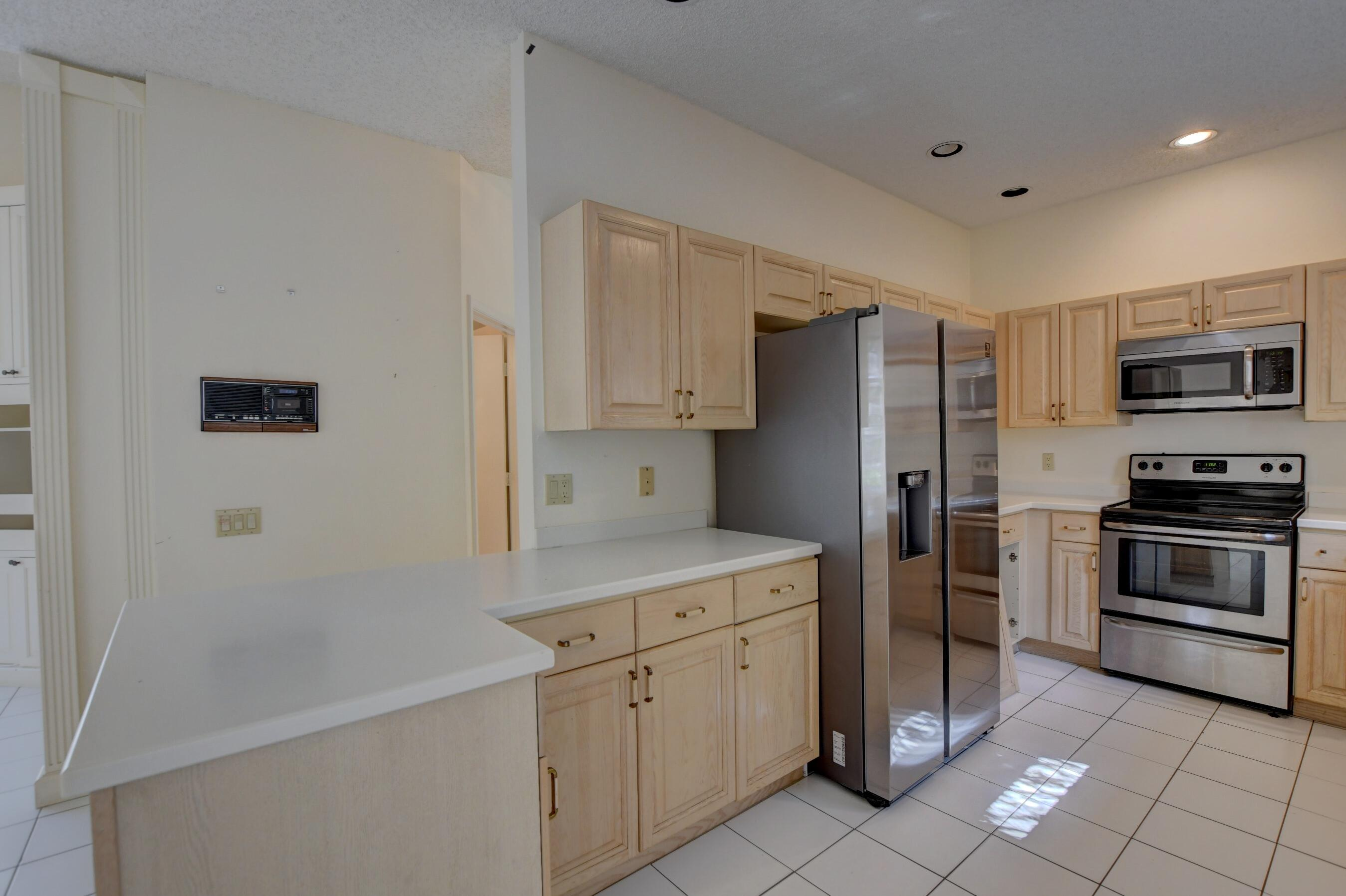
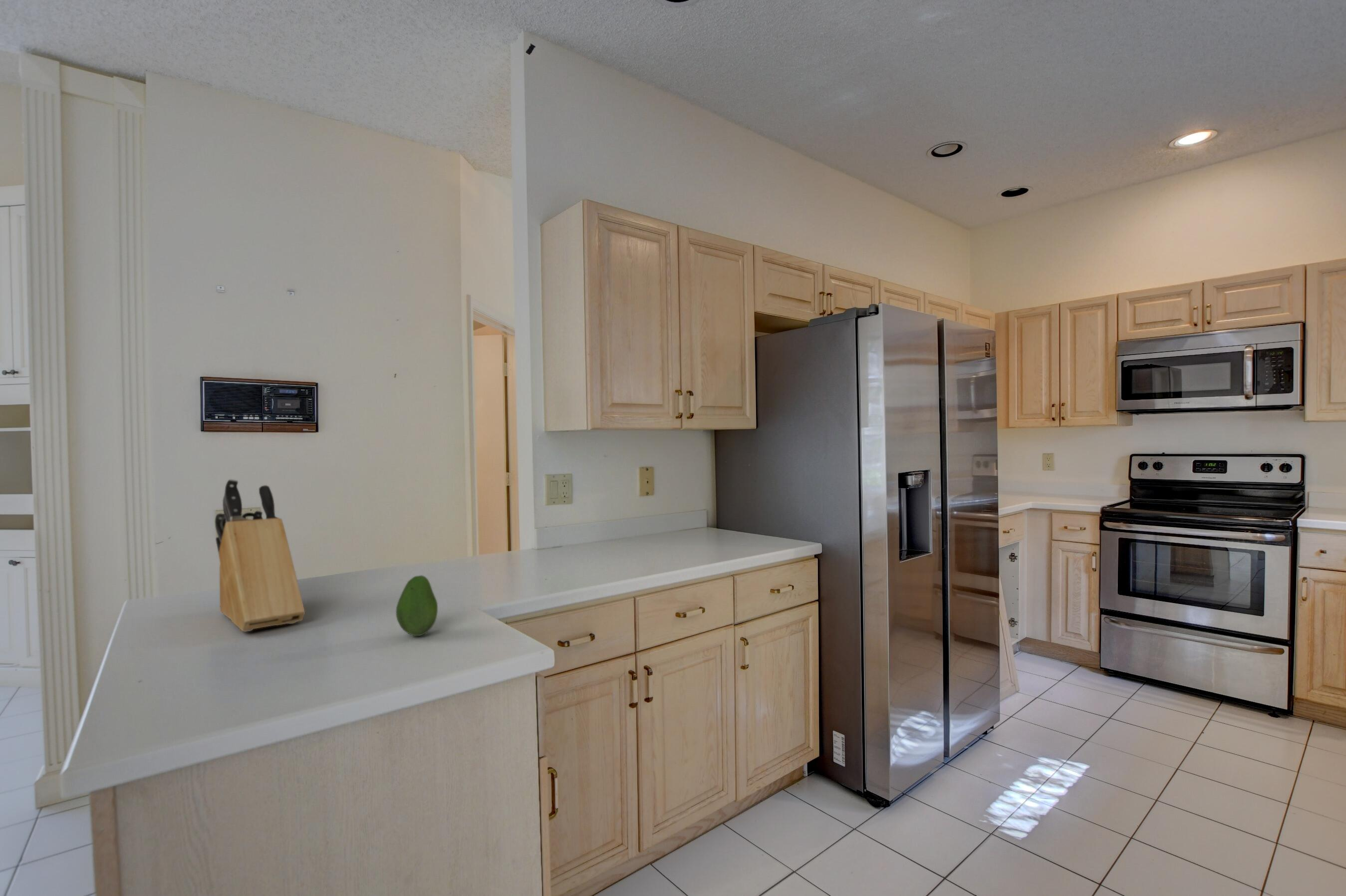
+ knife block [214,479,305,632]
+ fruit [395,575,438,636]
